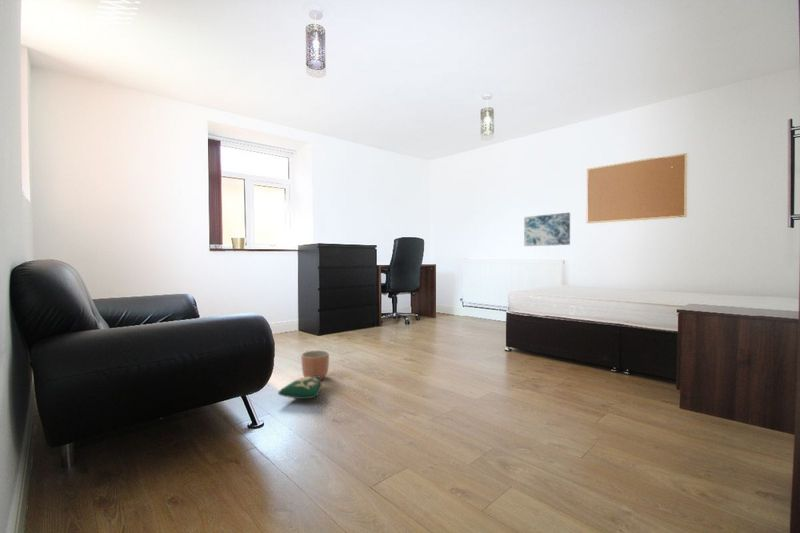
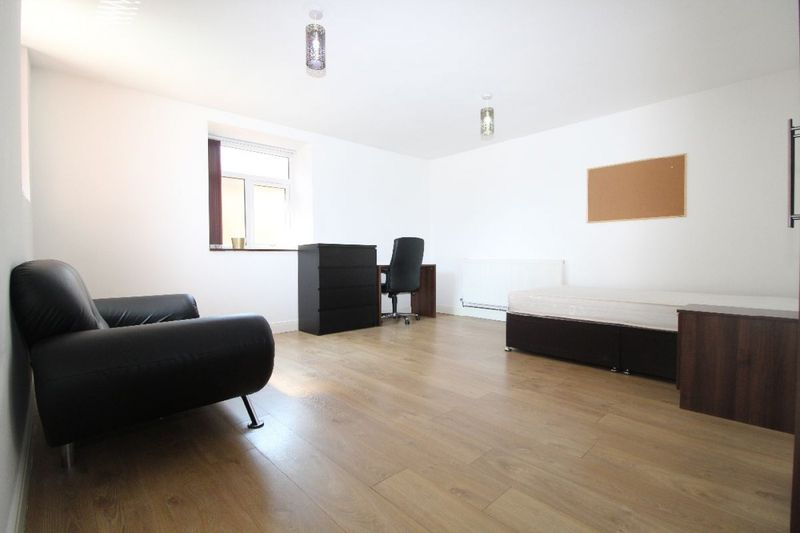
- planter [300,349,330,380]
- bag [277,376,325,400]
- wall art [523,212,571,247]
